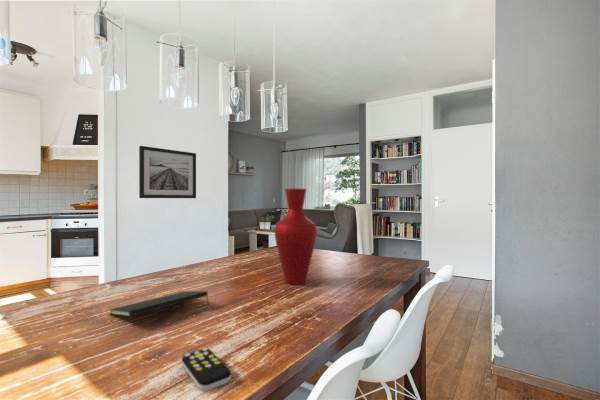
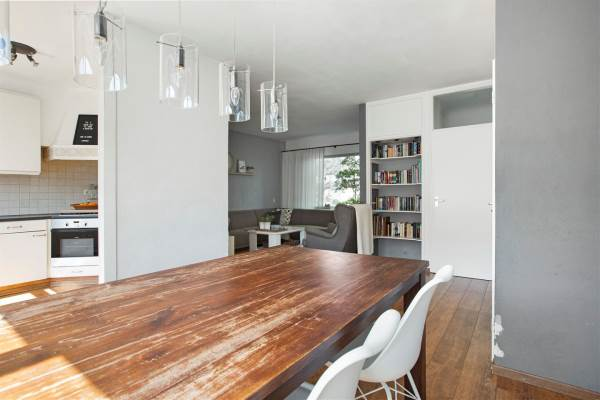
- notepad [107,290,210,318]
- vase [274,188,318,286]
- remote control [181,347,232,392]
- wall art [138,145,197,199]
